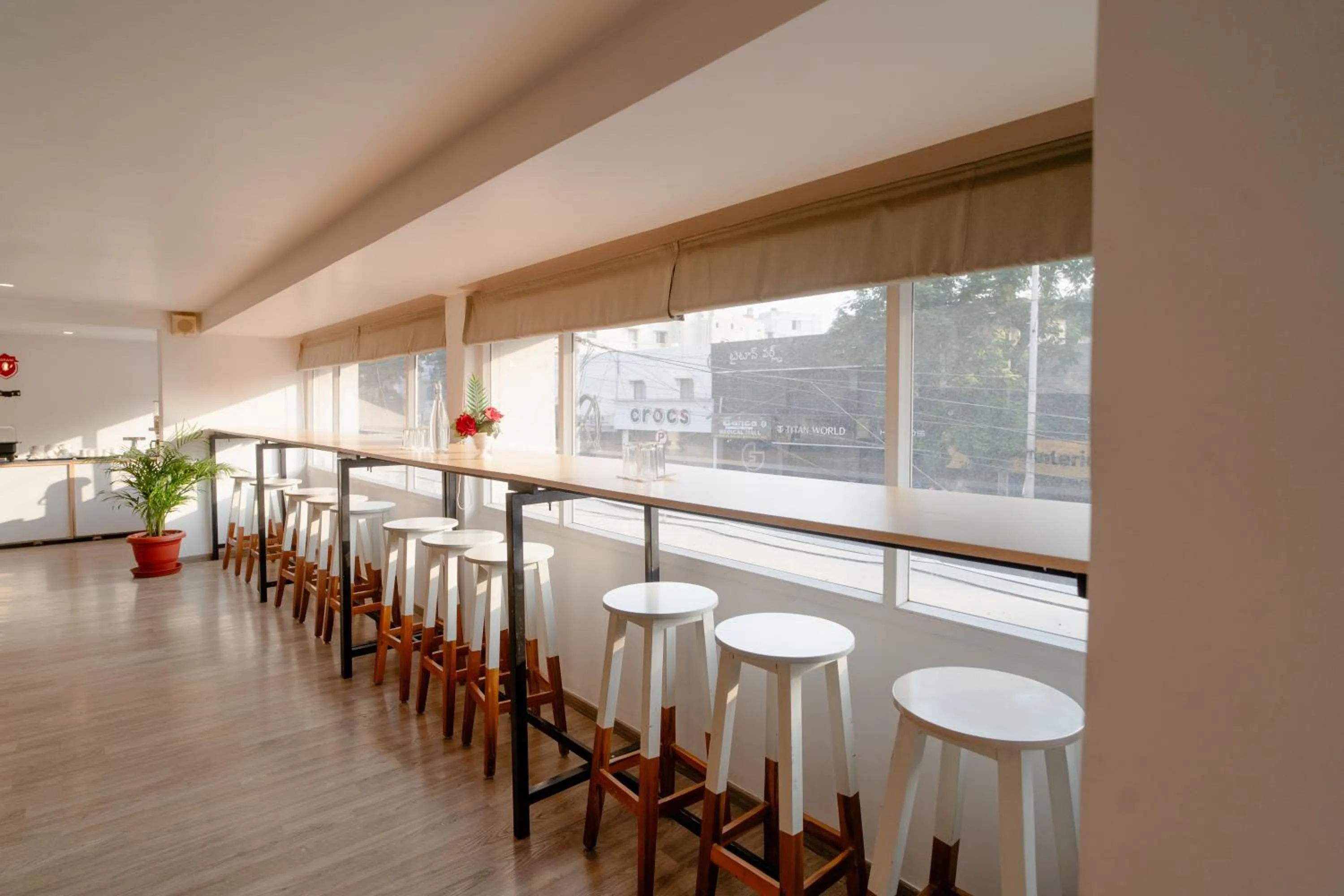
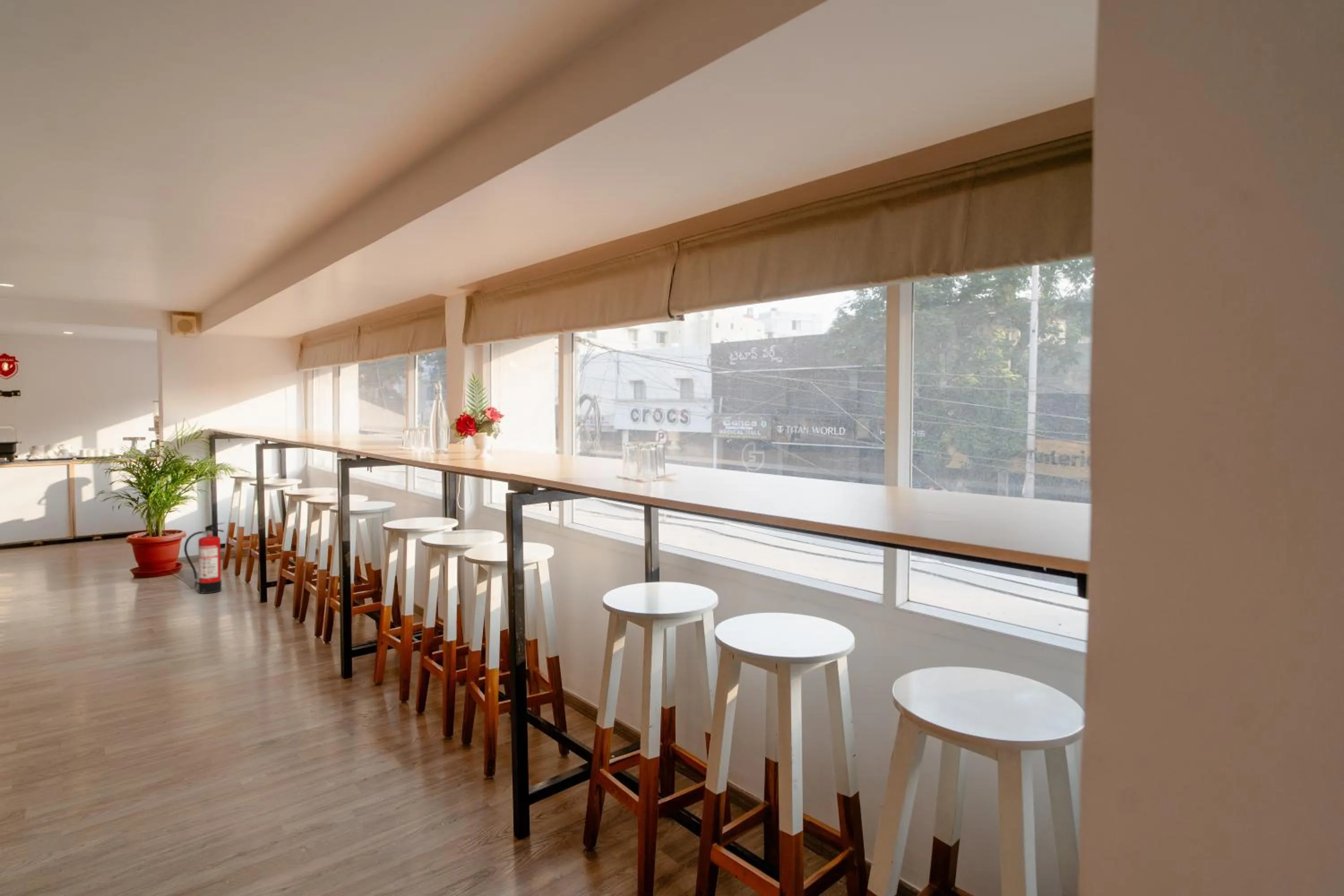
+ fire extinguisher [184,522,226,594]
